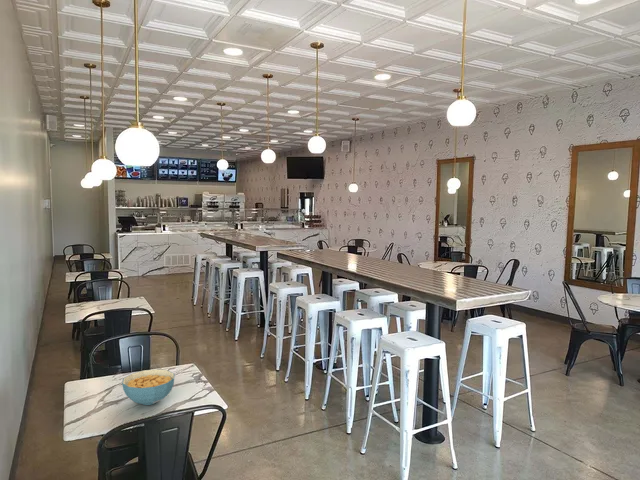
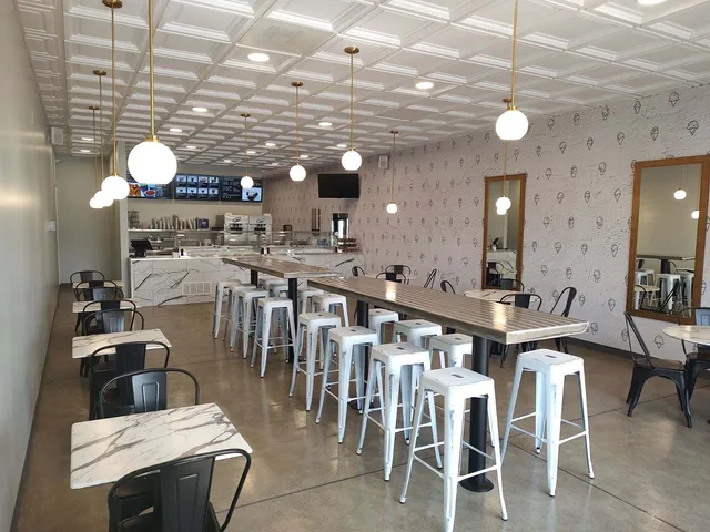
- cereal bowl [121,368,175,406]
